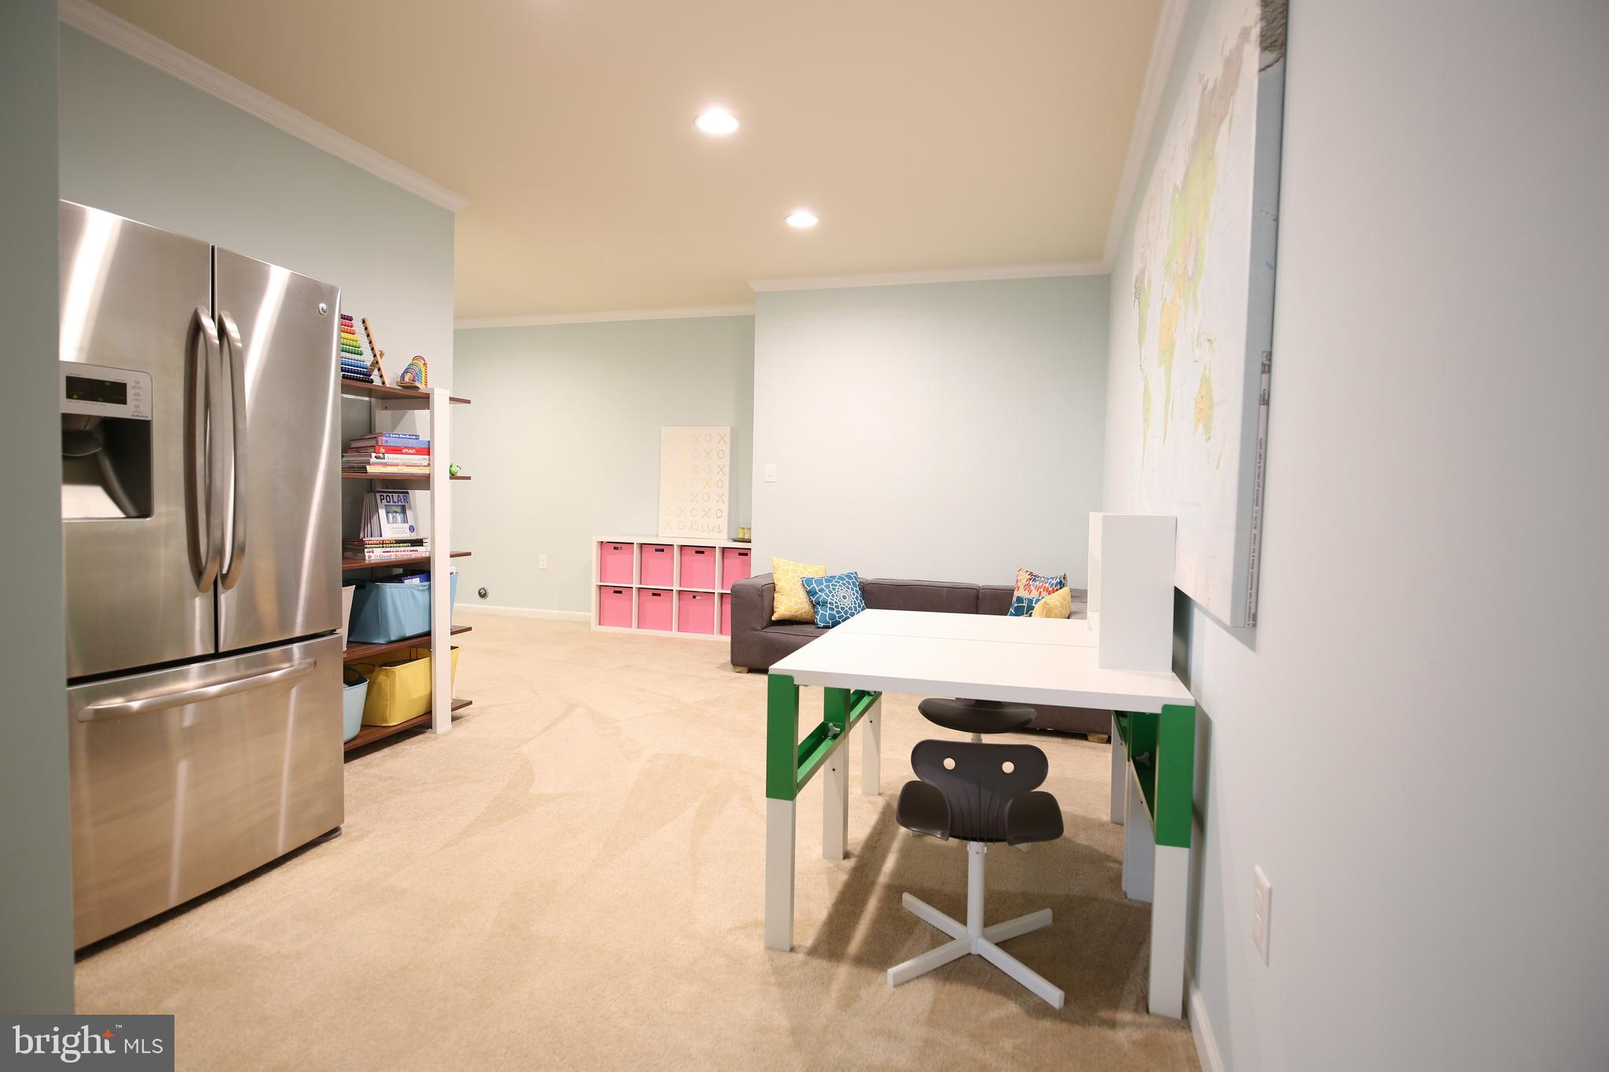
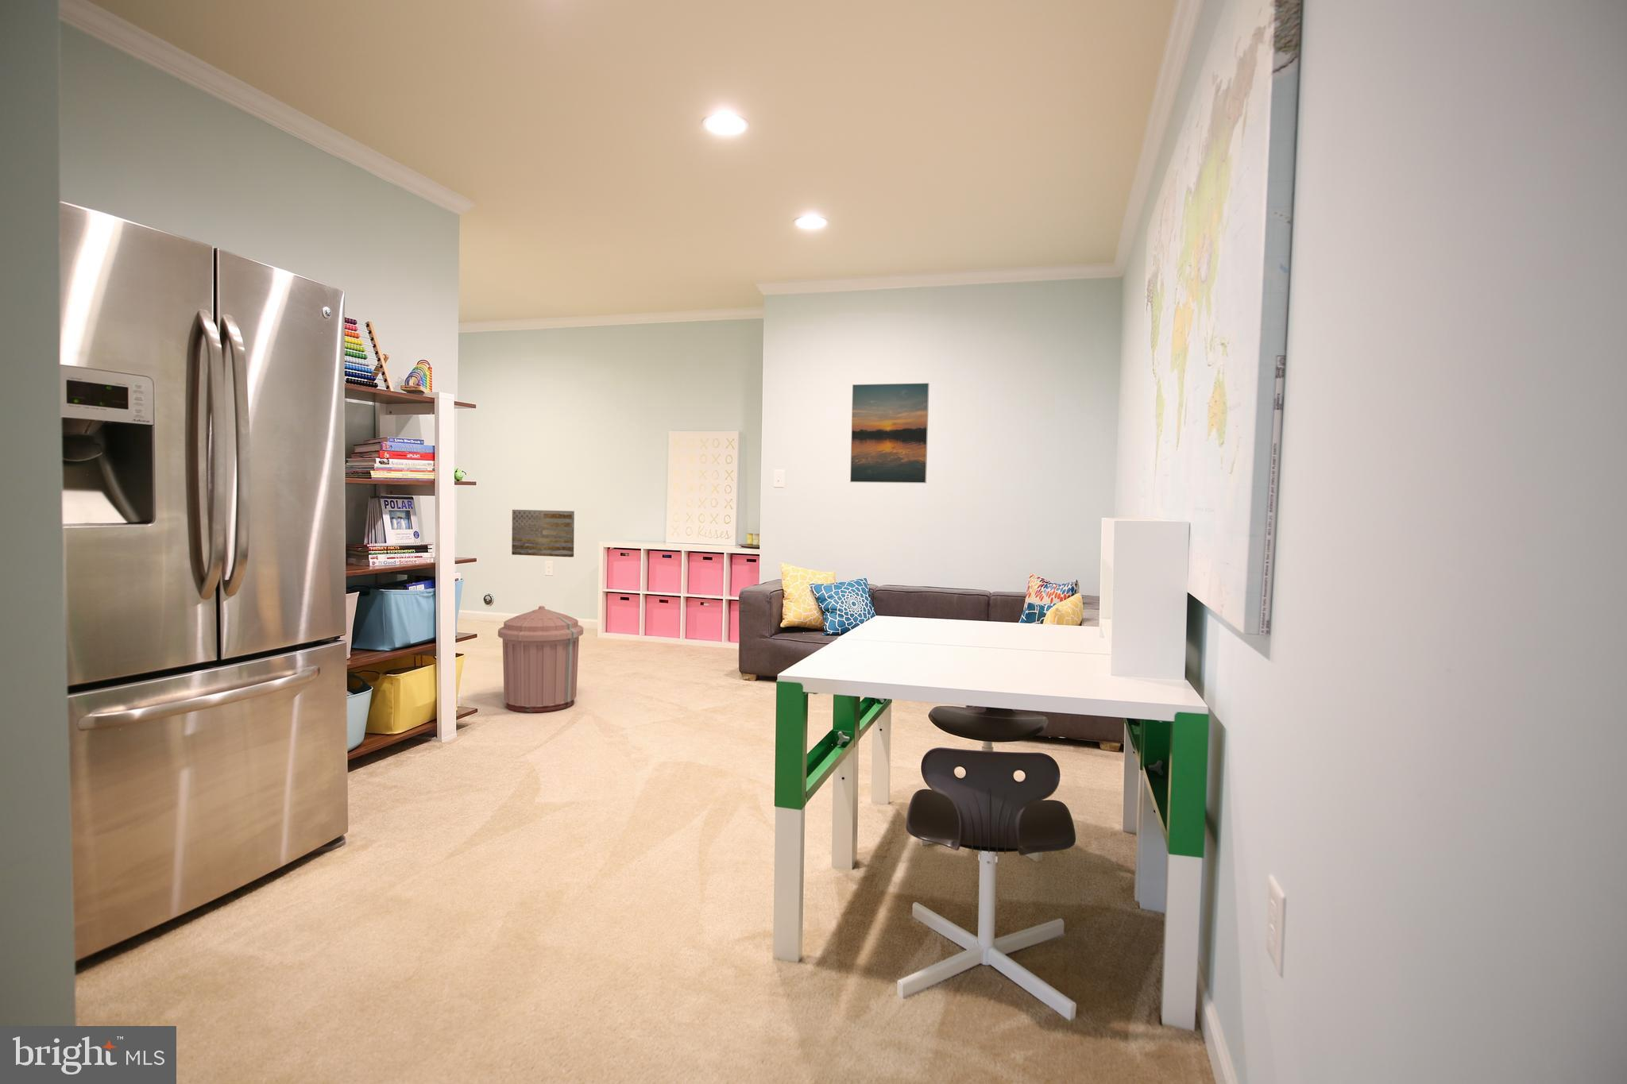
+ trash can [497,605,584,713]
+ wall art [510,509,575,558]
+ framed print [849,382,929,484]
